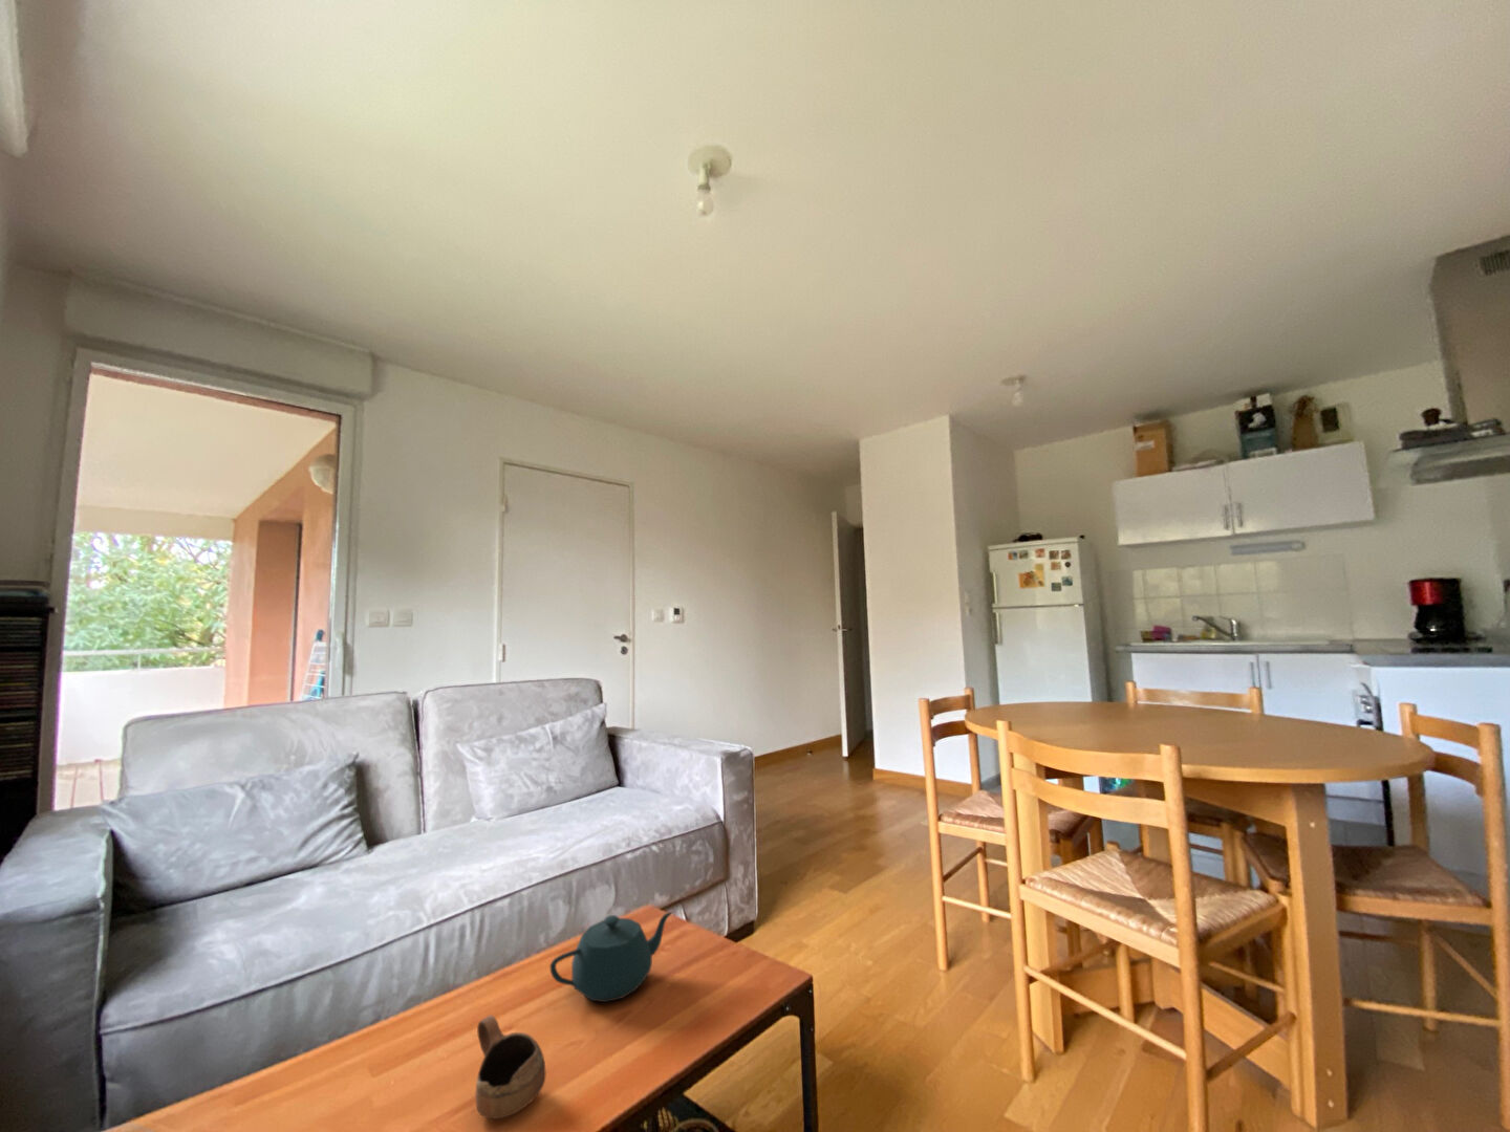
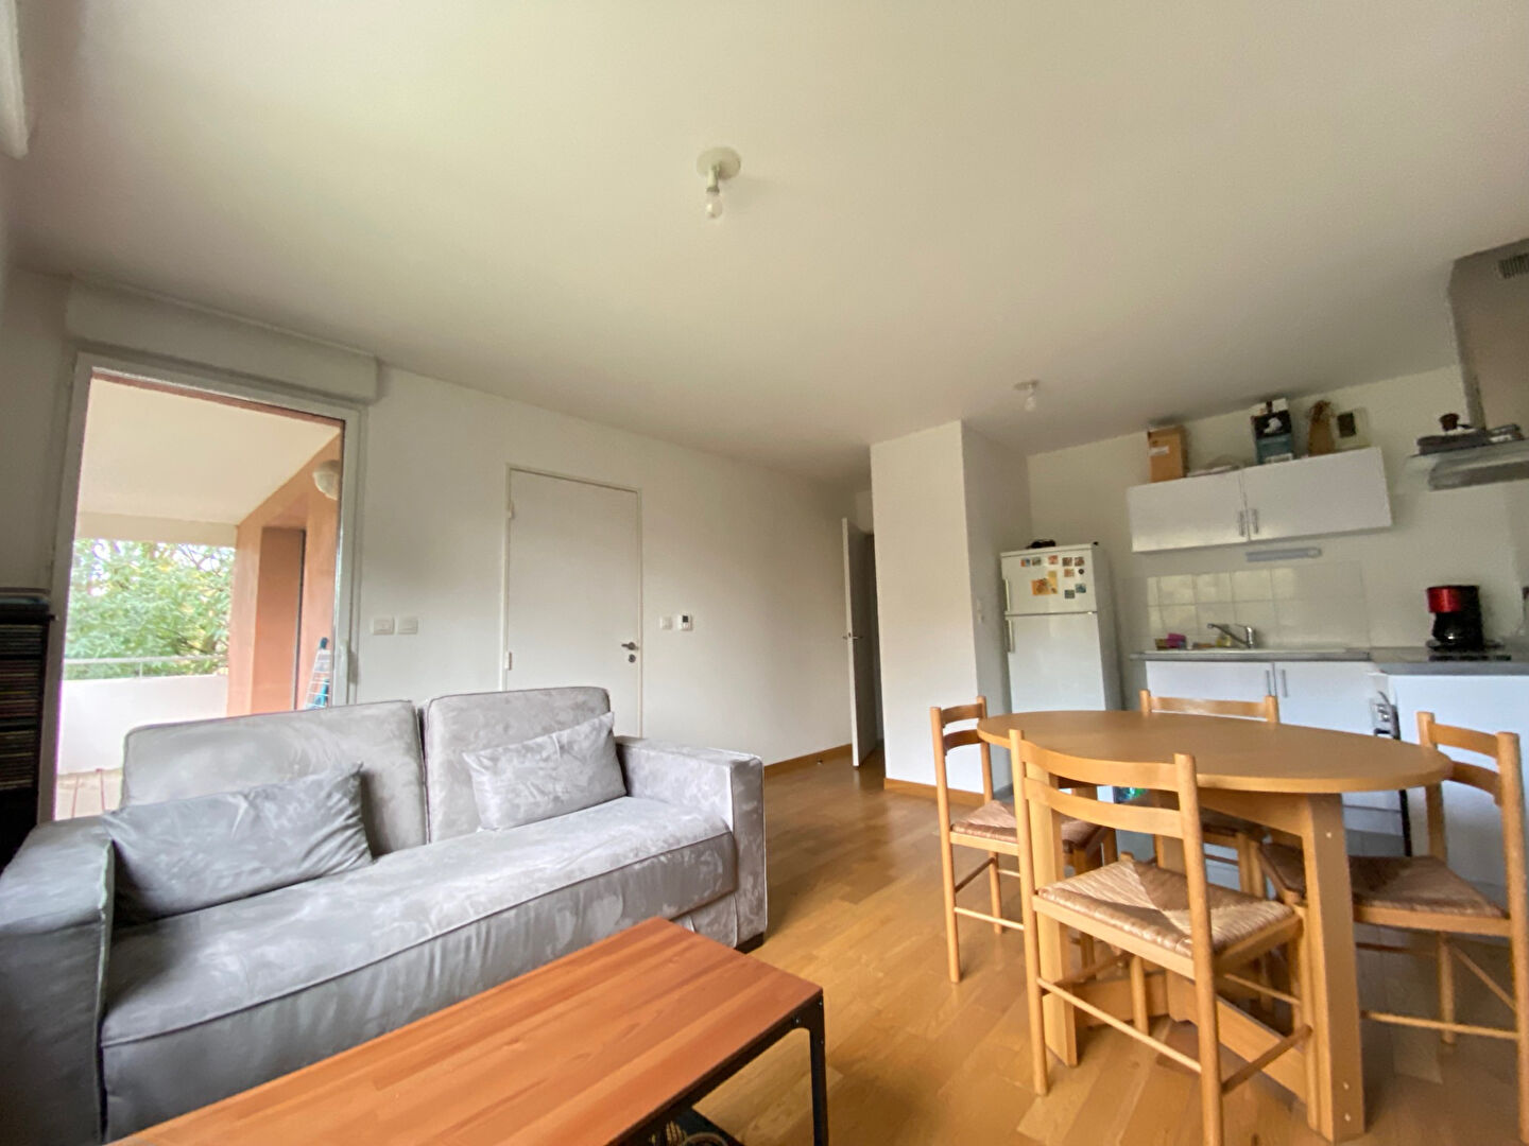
- cup [474,1013,547,1119]
- teapot [548,911,674,1004]
